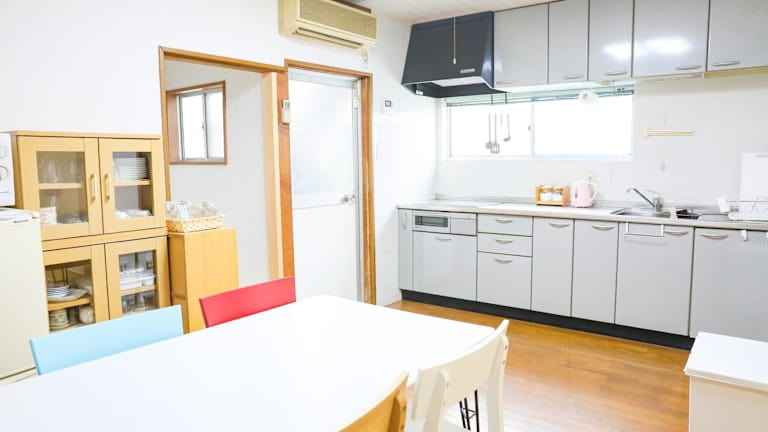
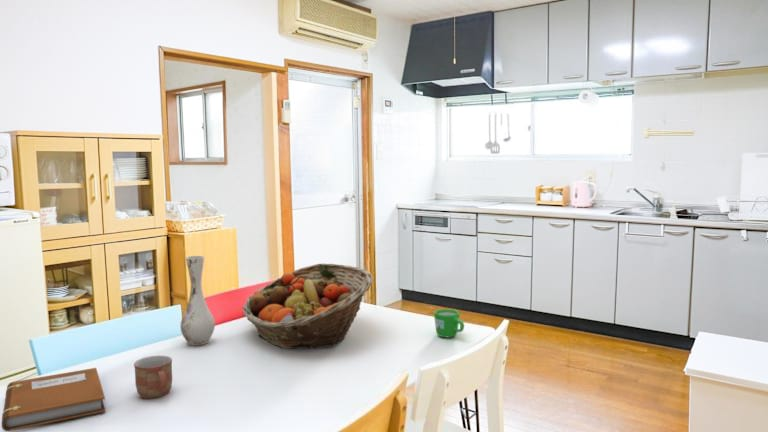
+ mug [433,308,465,338]
+ notebook [1,367,106,432]
+ mug [133,355,173,399]
+ vase [179,255,216,347]
+ fruit basket [241,262,374,350]
